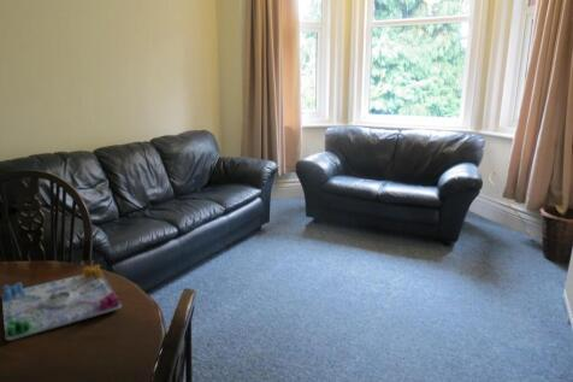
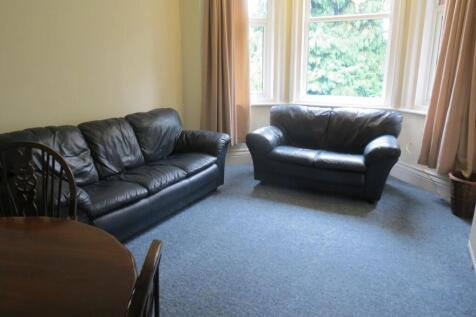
- board game [1,264,123,341]
